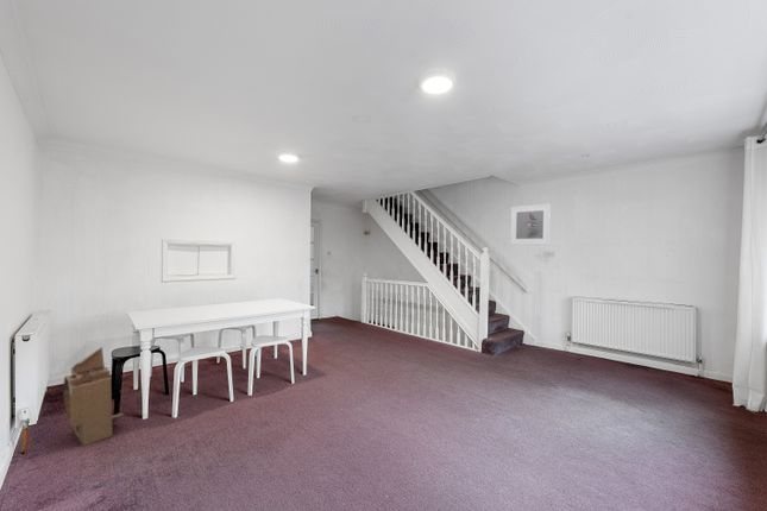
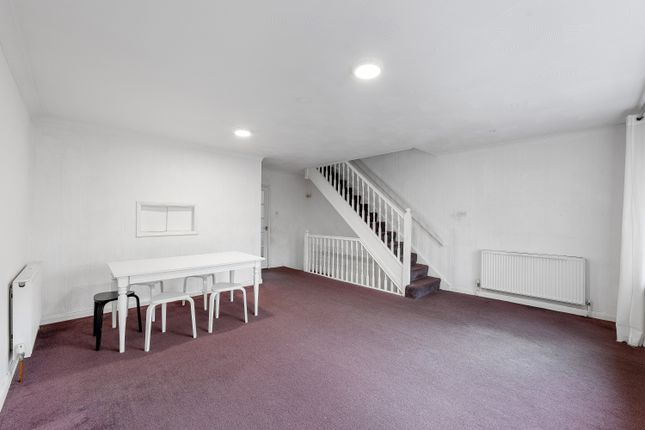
- carton [62,346,125,447]
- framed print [509,202,552,246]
